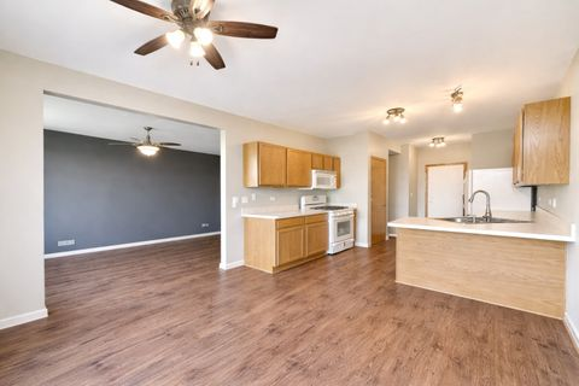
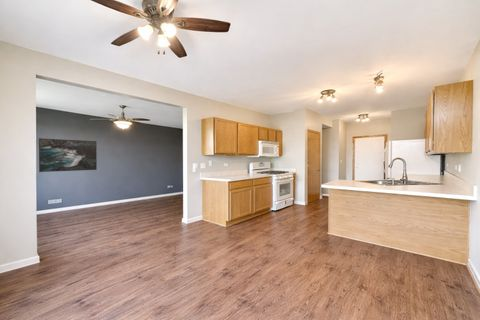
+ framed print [38,137,98,173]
